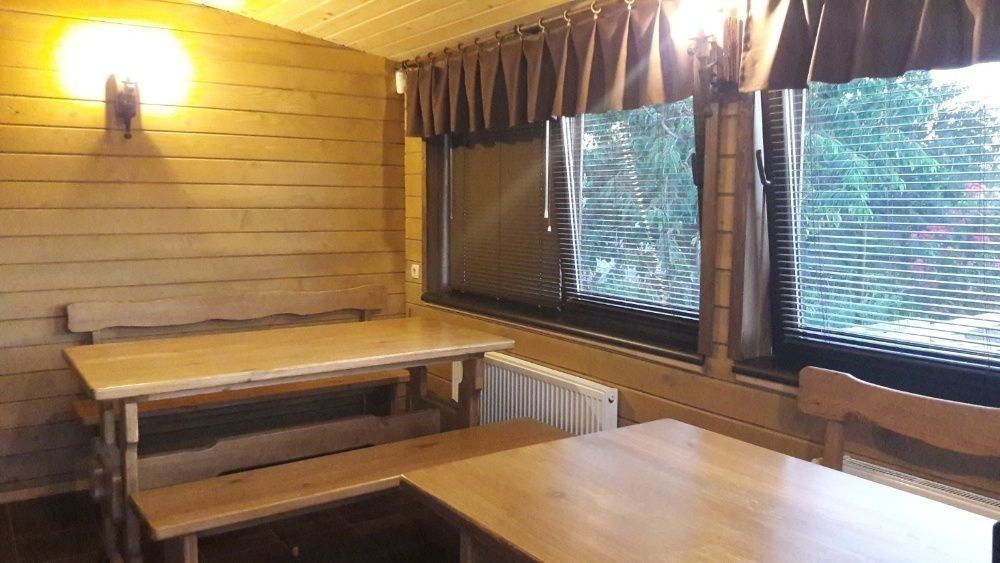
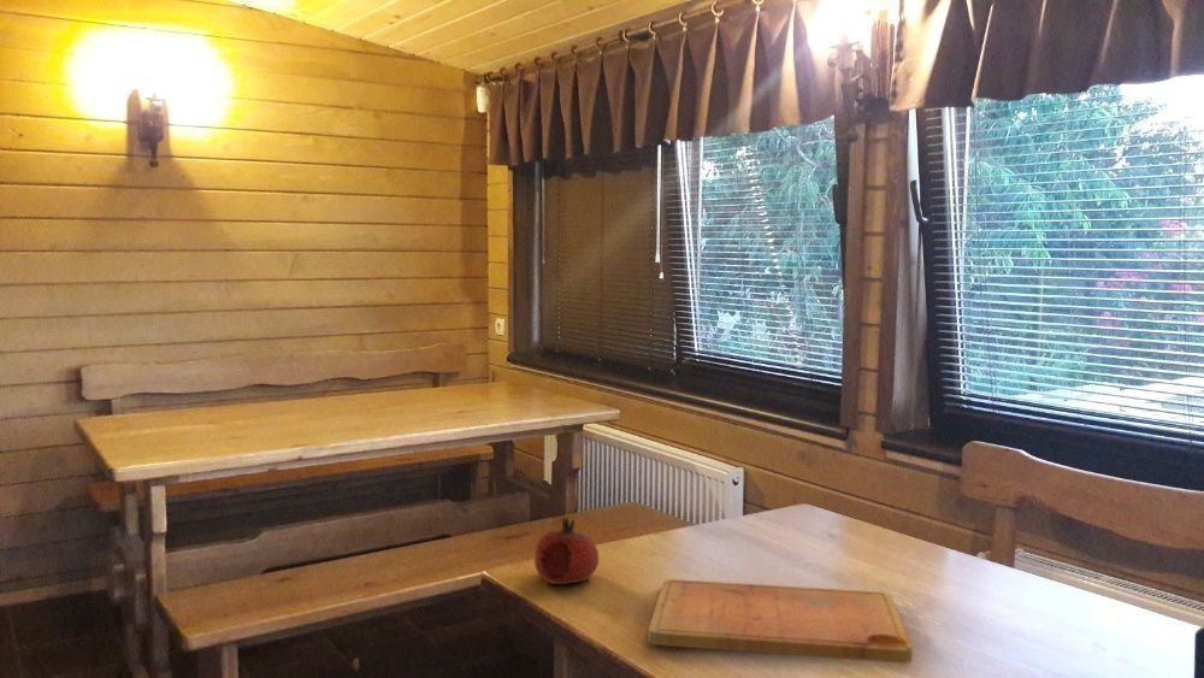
+ cutting board [647,578,914,664]
+ fruit [533,515,600,585]
